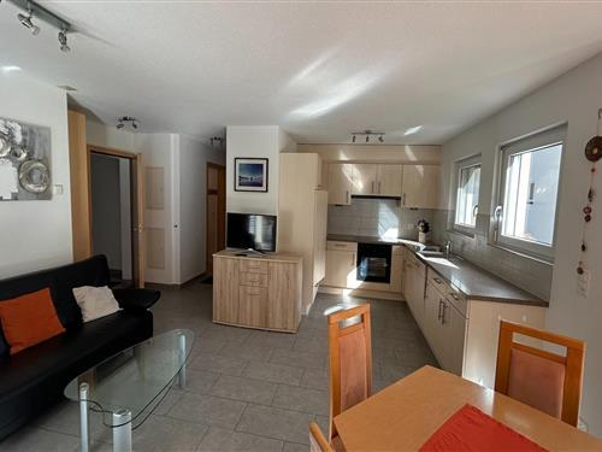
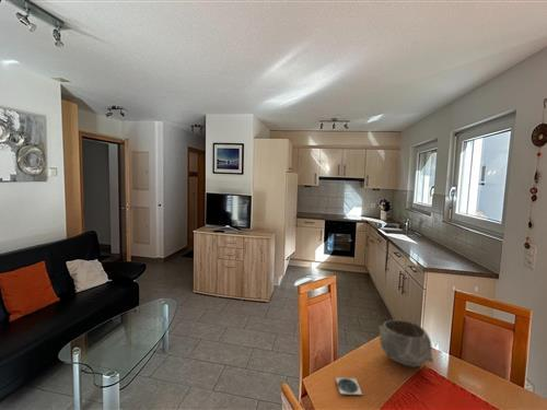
+ coaster [335,376,363,396]
+ bowl [377,318,434,368]
